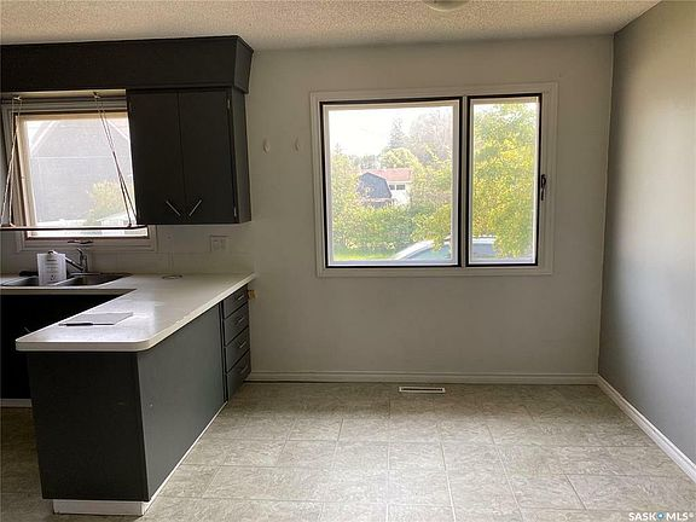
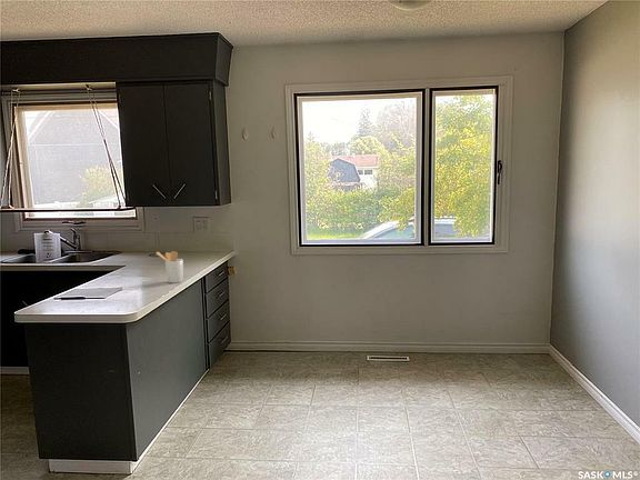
+ utensil holder [156,250,184,284]
